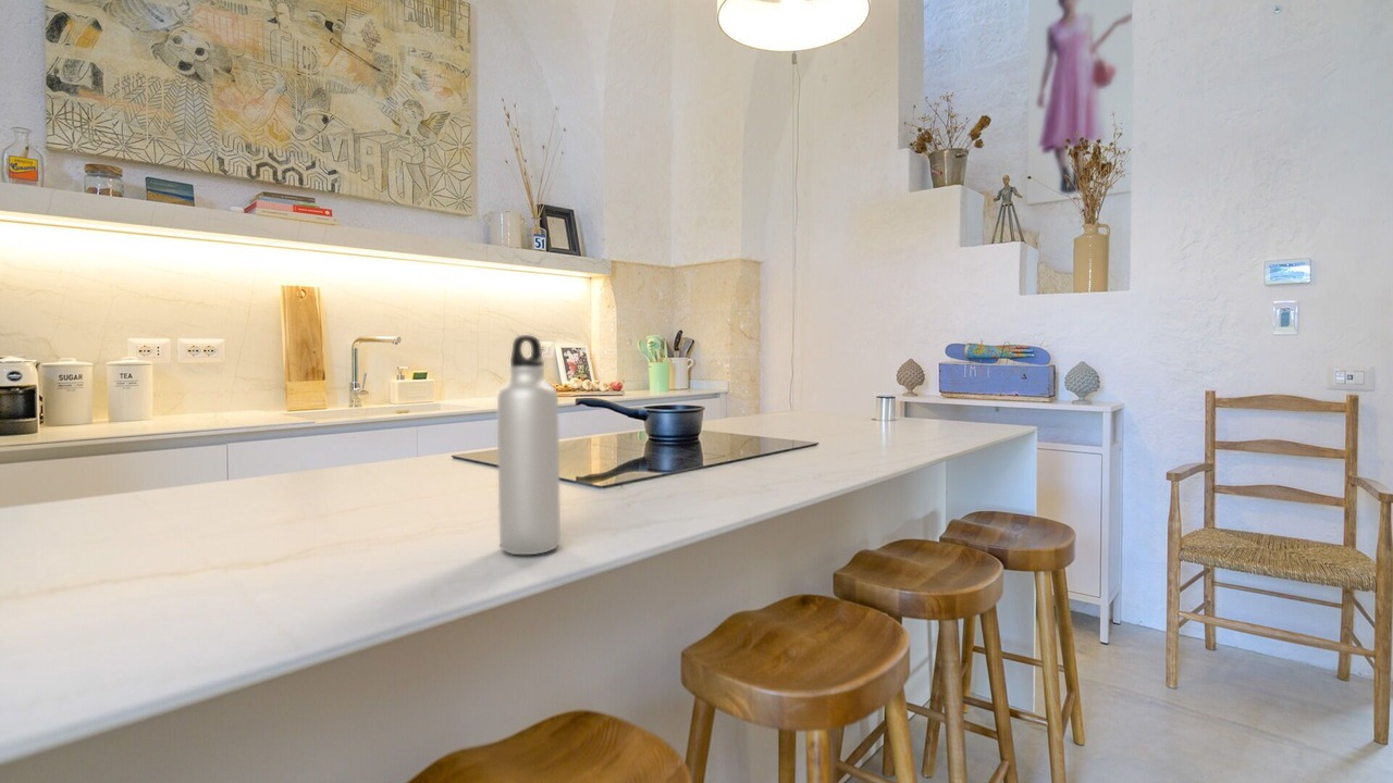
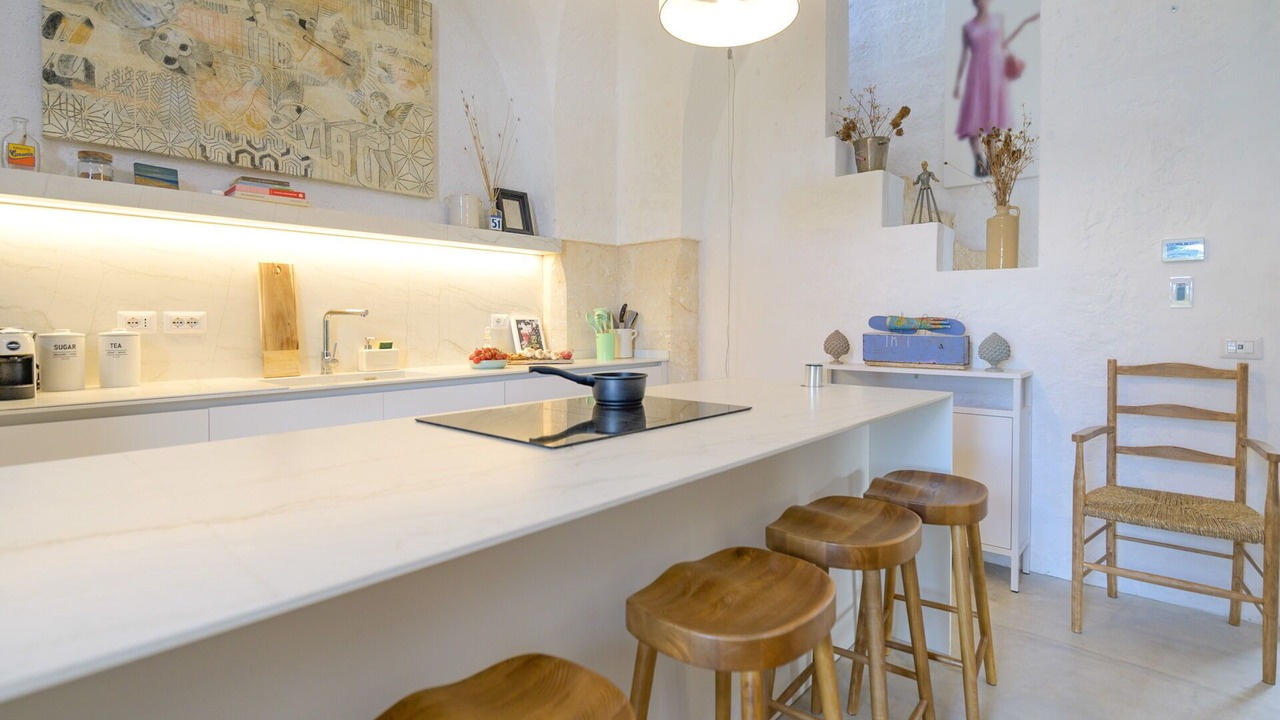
- water bottle [496,334,562,556]
